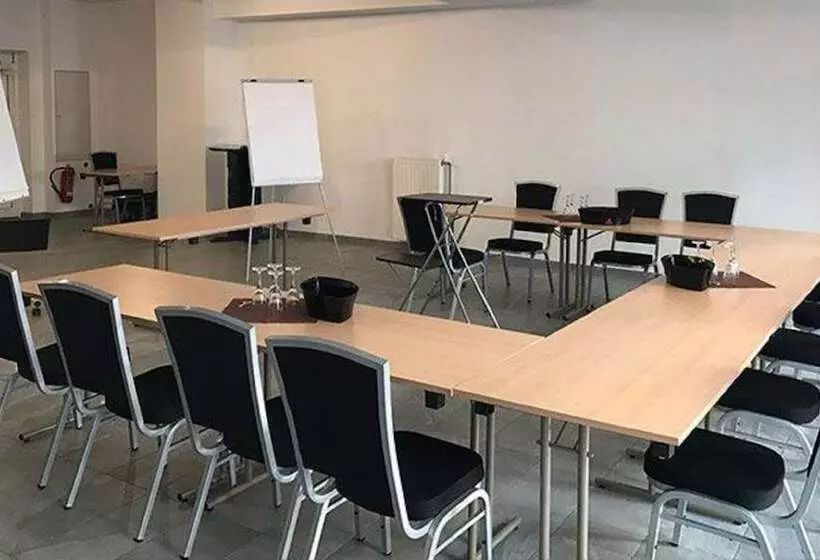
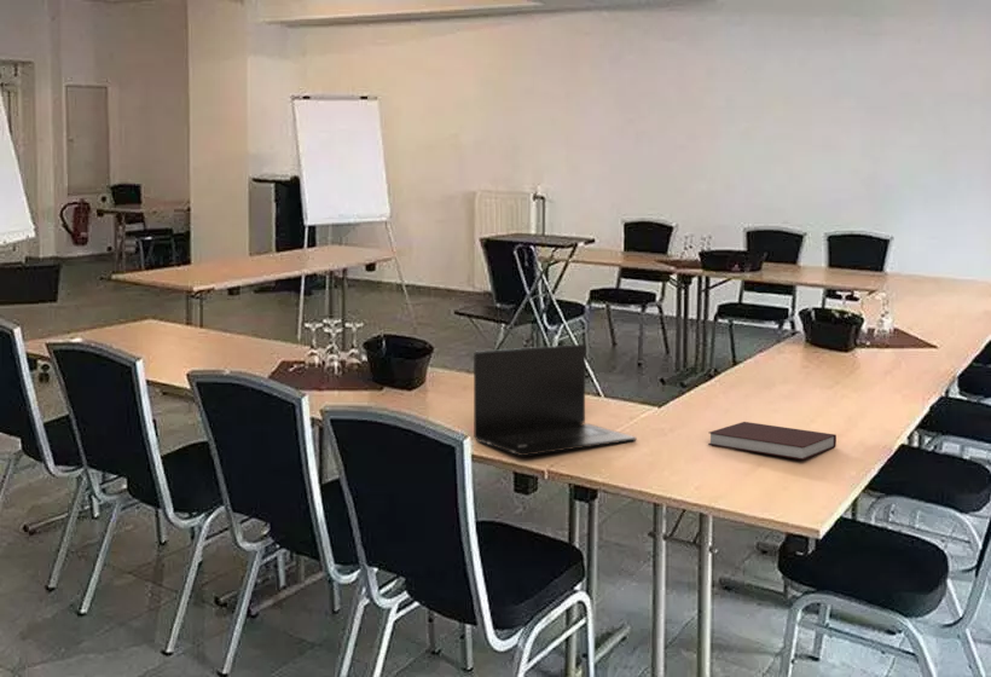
+ notebook [707,421,838,461]
+ laptop [473,343,637,457]
